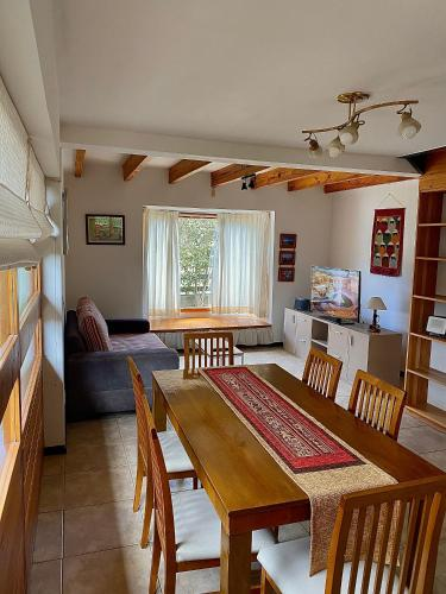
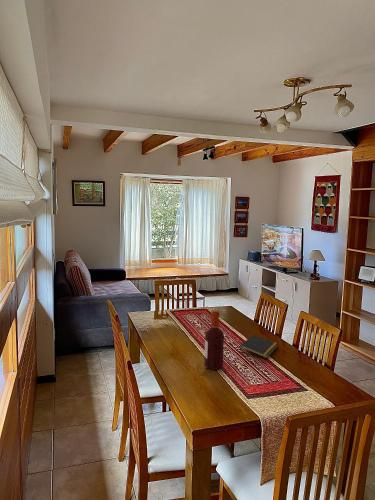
+ bottle [203,309,225,371]
+ notepad [239,333,279,359]
